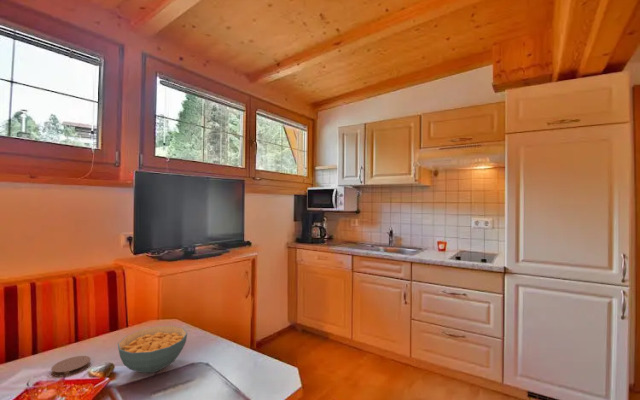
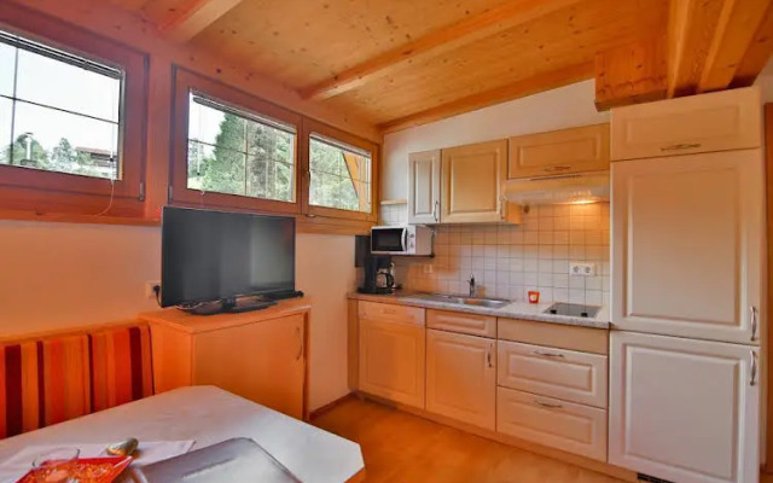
- coaster [50,355,92,378]
- cereal bowl [117,325,188,374]
